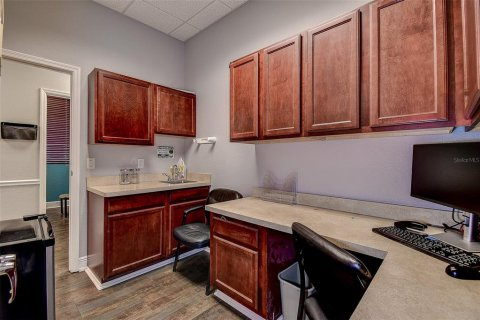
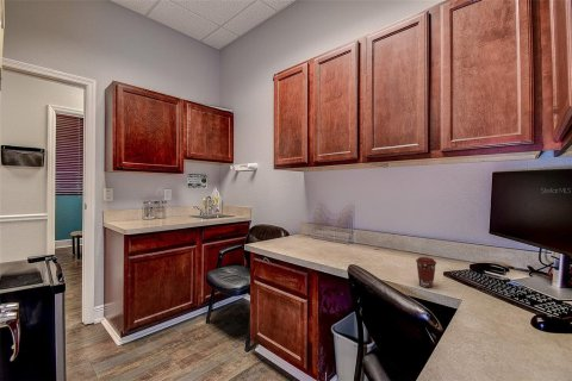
+ coffee cup [415,256,437,289]
